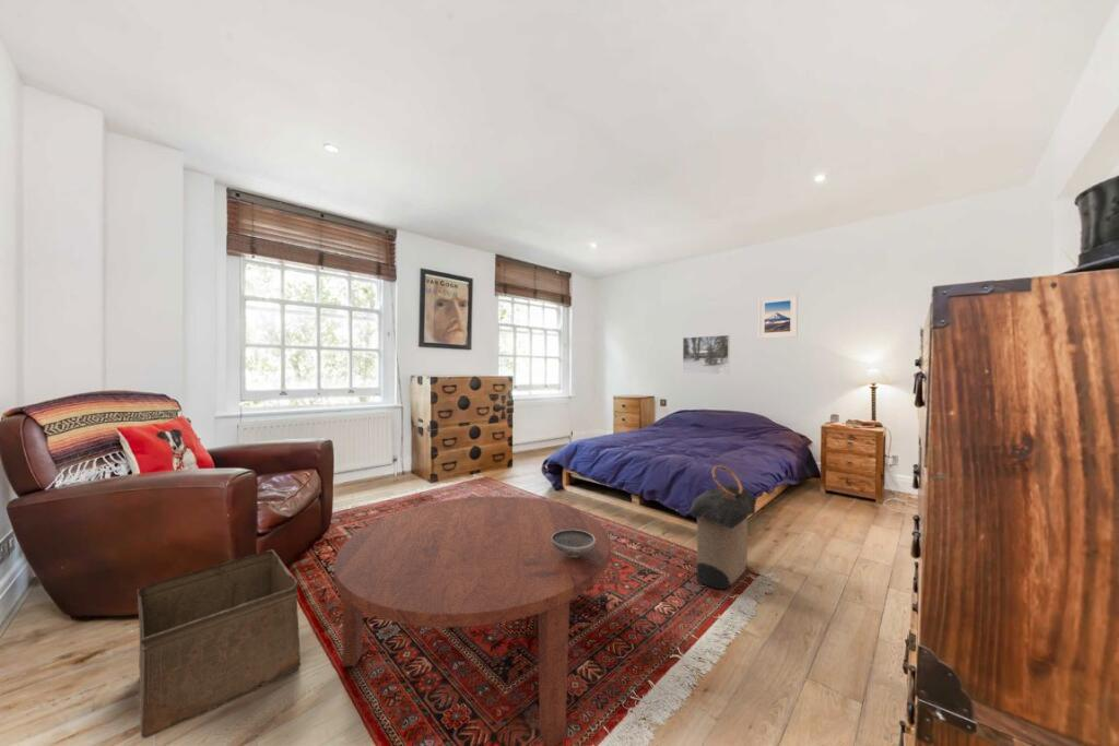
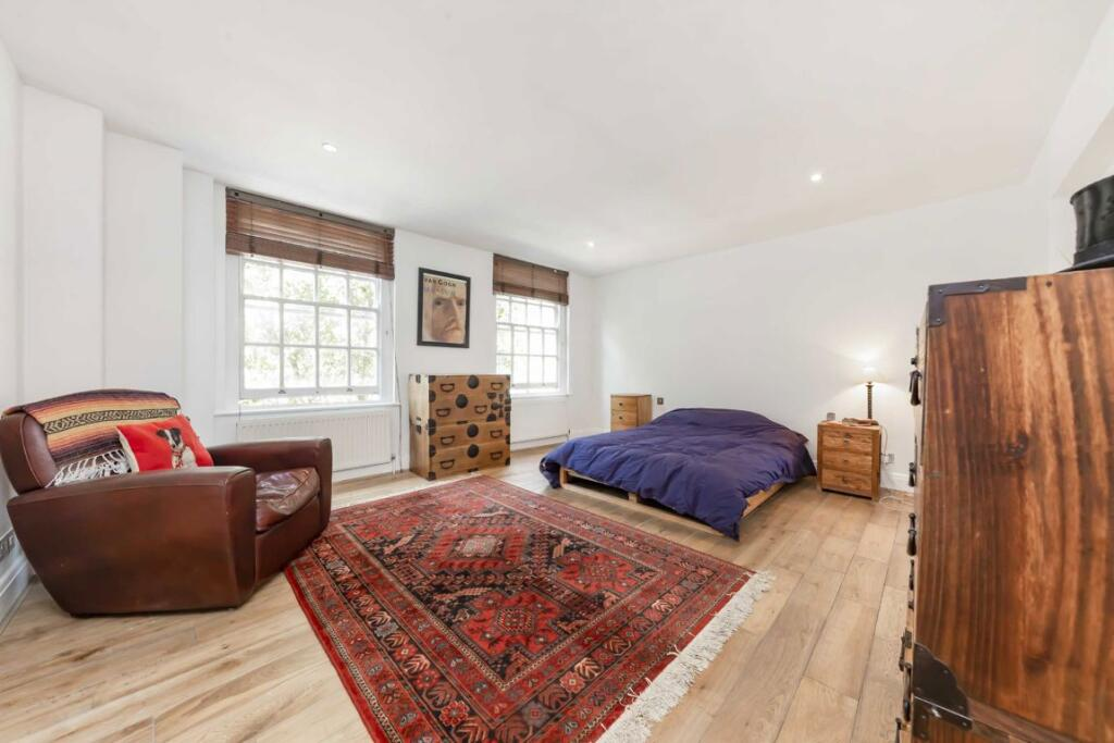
- coffee table [333,496,612,746]
- ceramic bowl [551,530,596,557]
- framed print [757,293,799,340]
- storage bin [137,548,302,741]
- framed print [682,334,731,376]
- laundry hamper [685,464,758,590]
